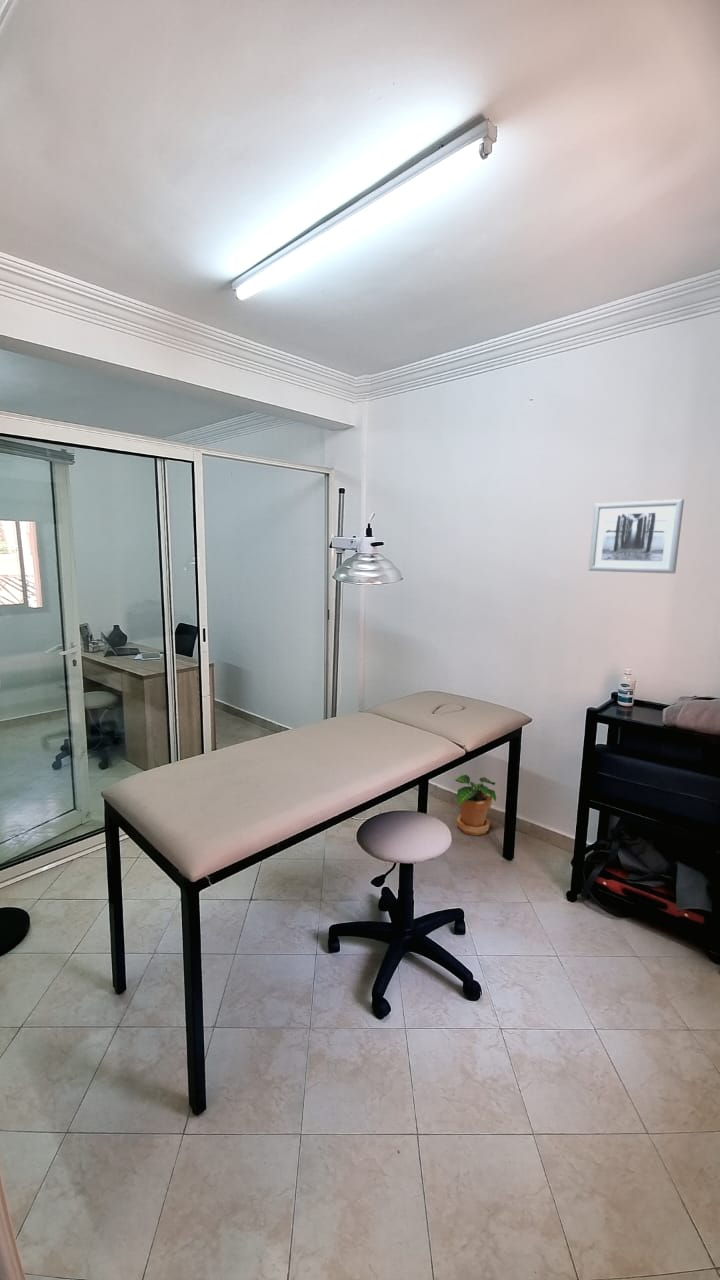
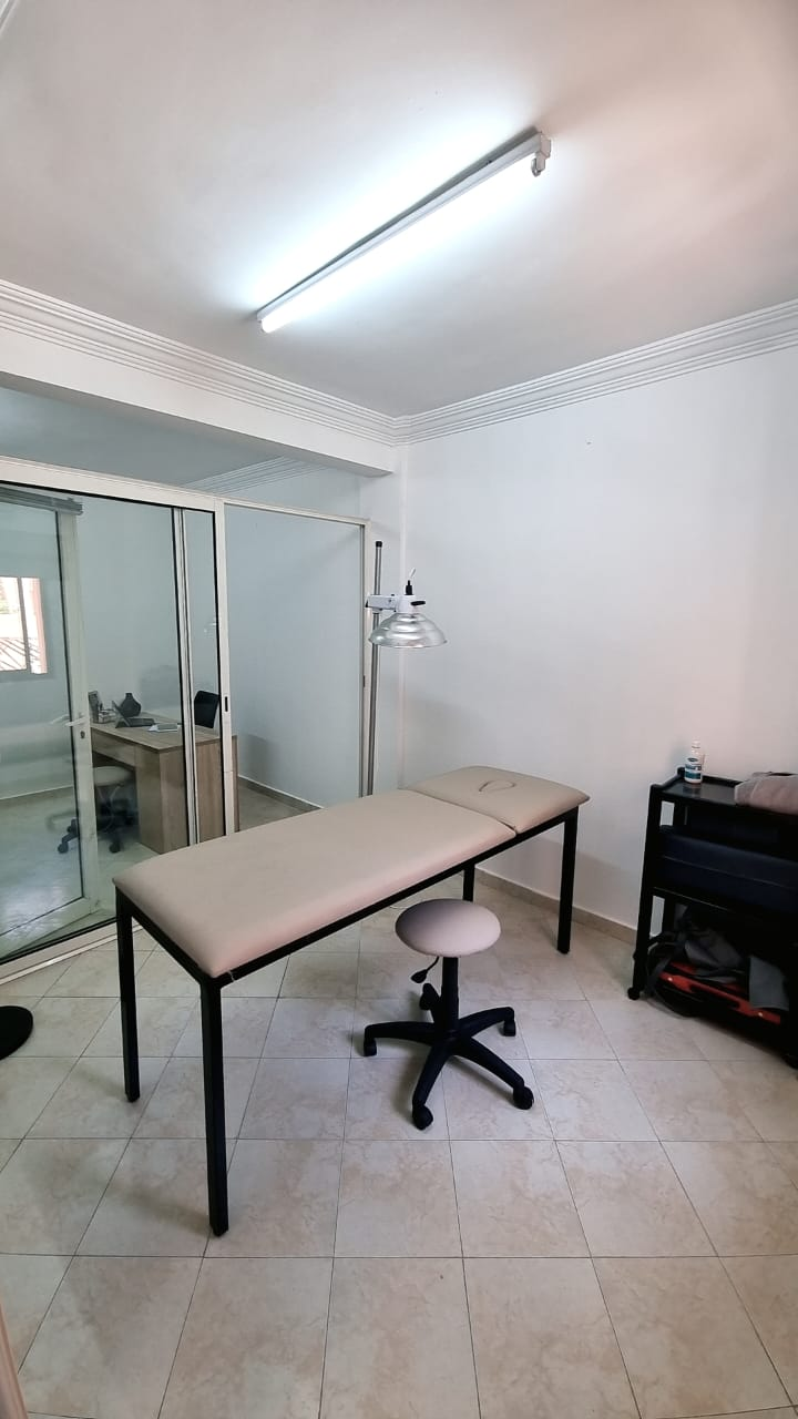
- potted plant [454,774,497,837]
- wall art [587,498,685,574]
